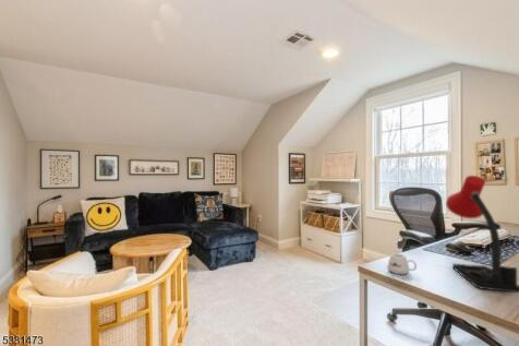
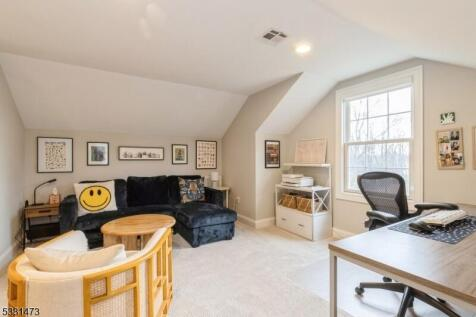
- mug [386,252,418,275]
- desk lamp [445,175,519,294]
